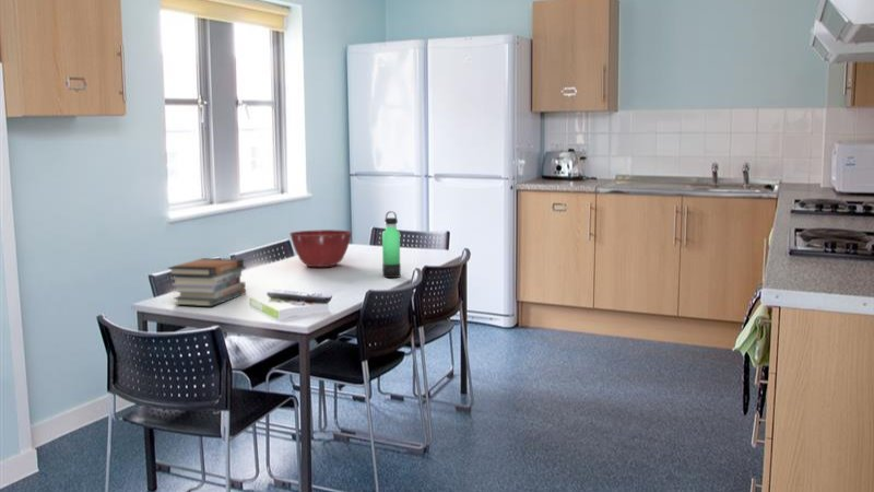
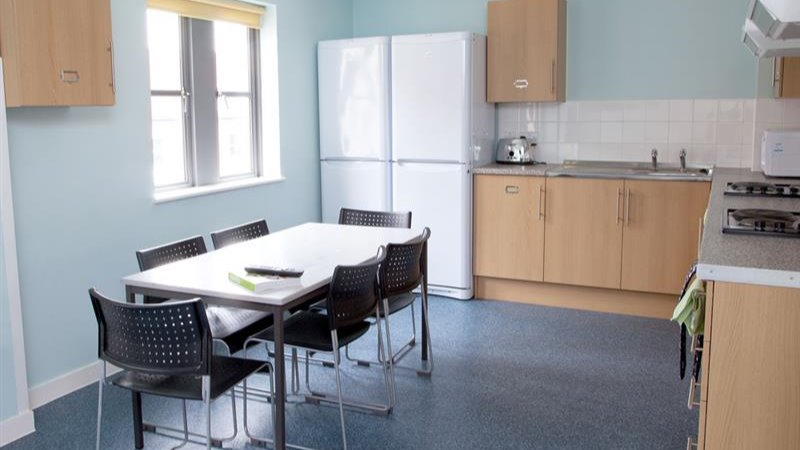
- thermos bottle [381,210,402,279]
- mixing bowl [288,229,353,268]
- book stack [166,257,247,307]
